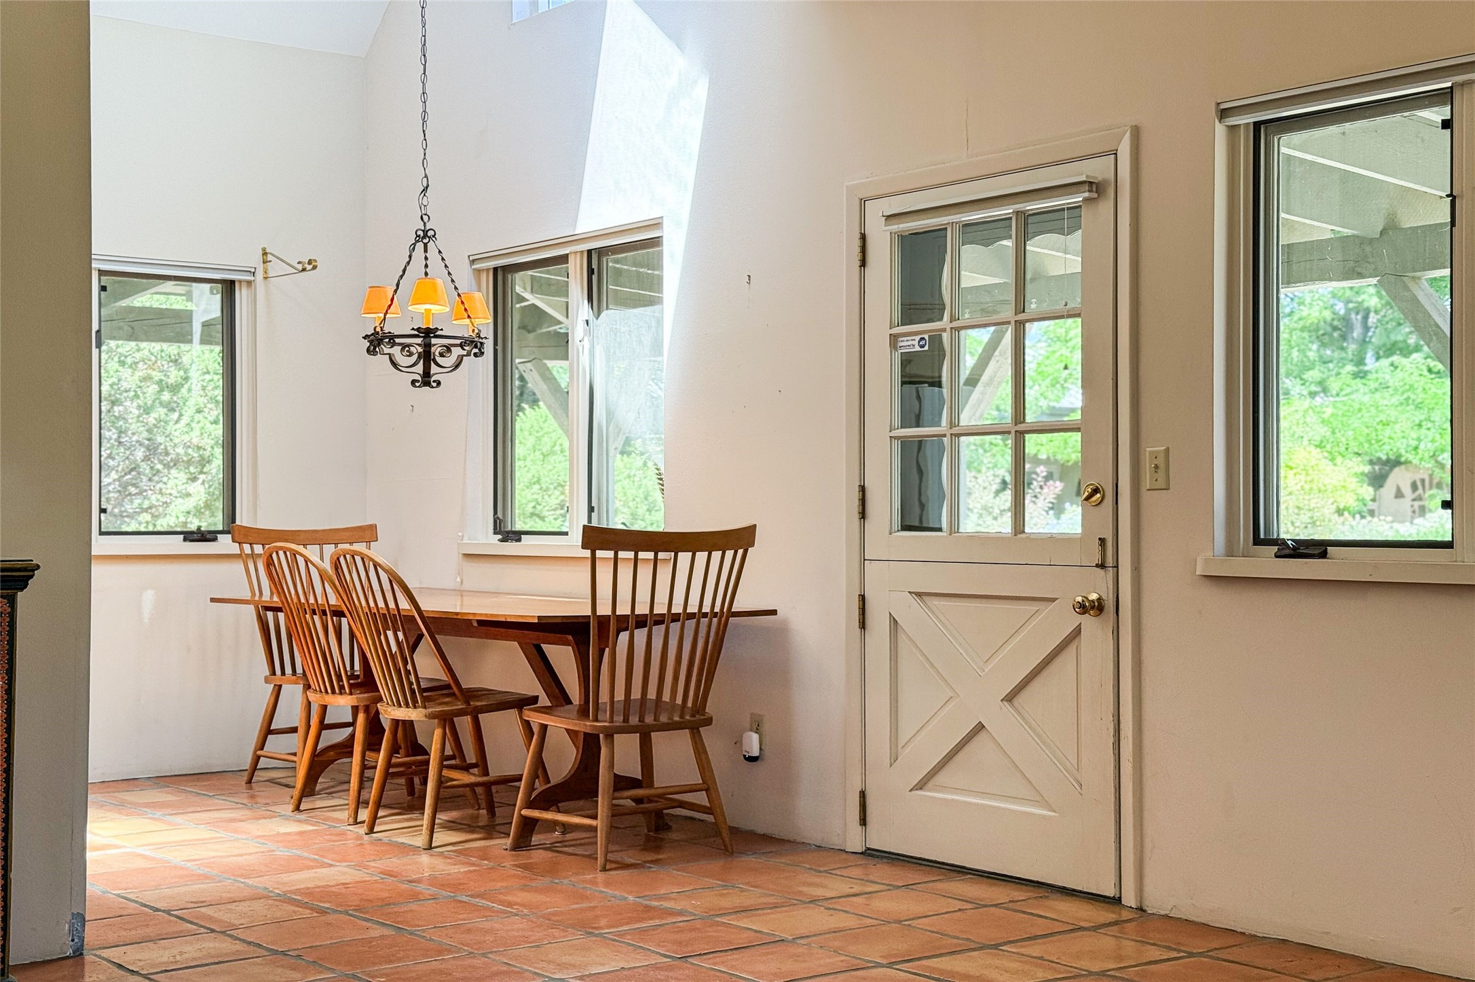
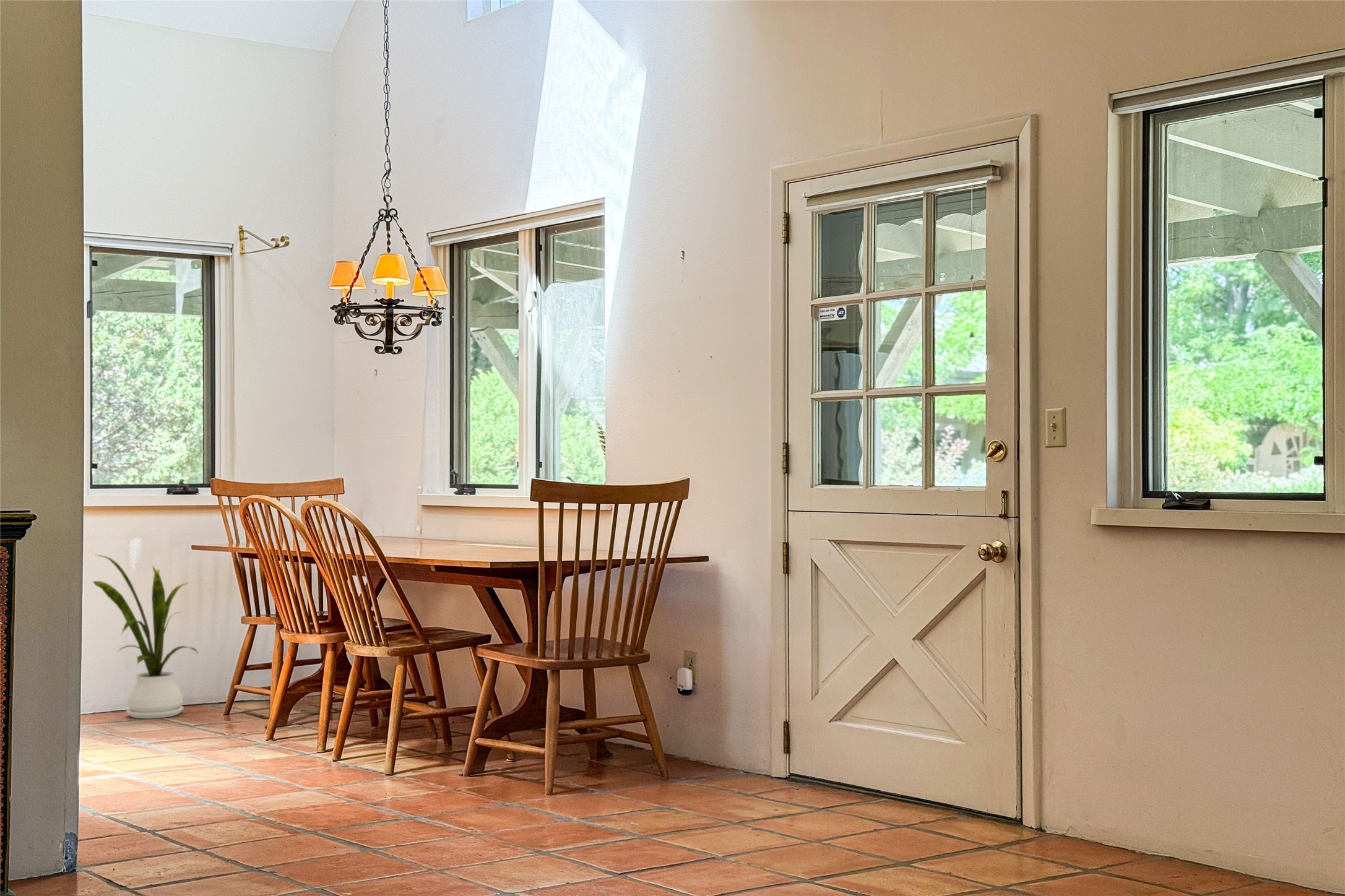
+ house plant [91,554,199,720]
